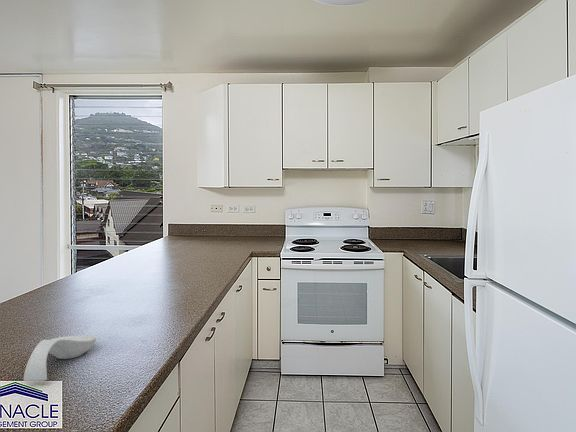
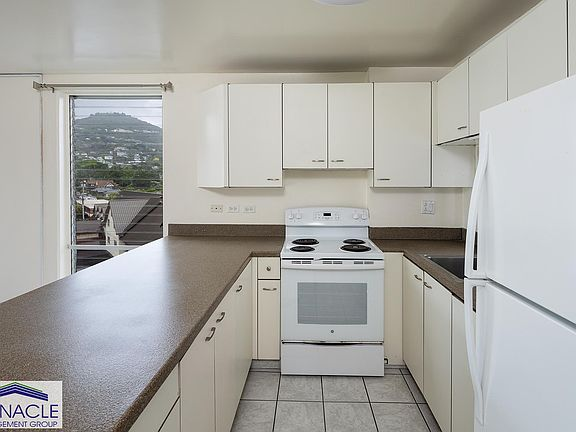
- spoon rest [22,334,97,383]
